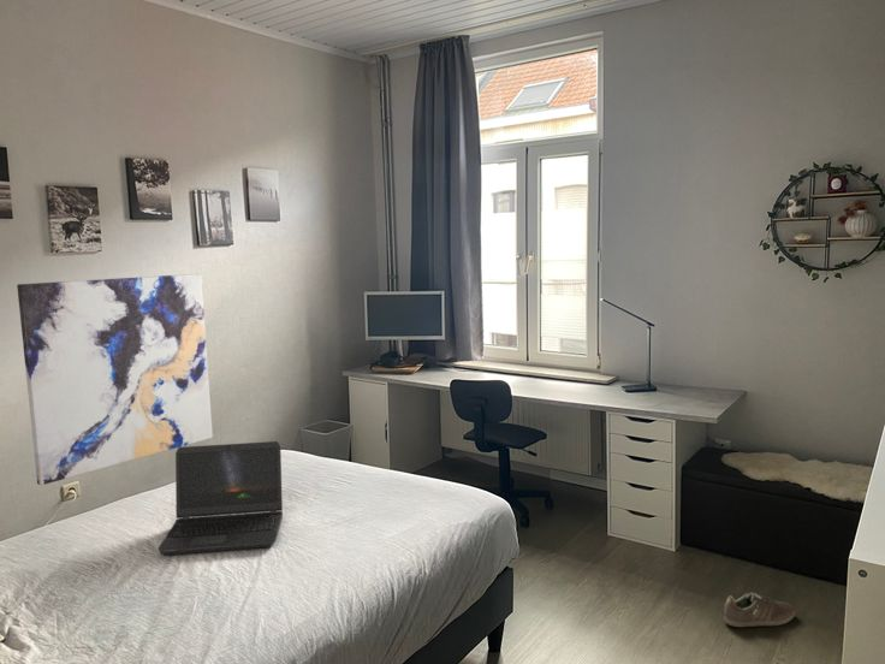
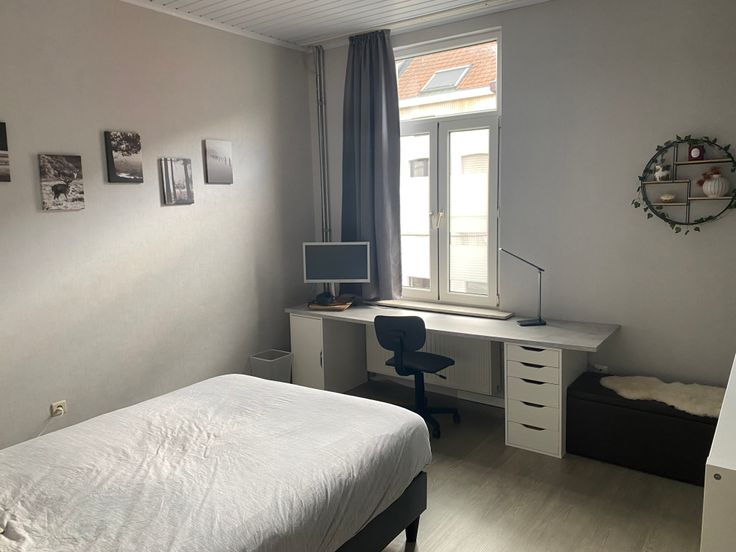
- wall art [16,273,214,486]
- sneaker [723,591,796,628]
- laptop computer [158,440,284,557]
